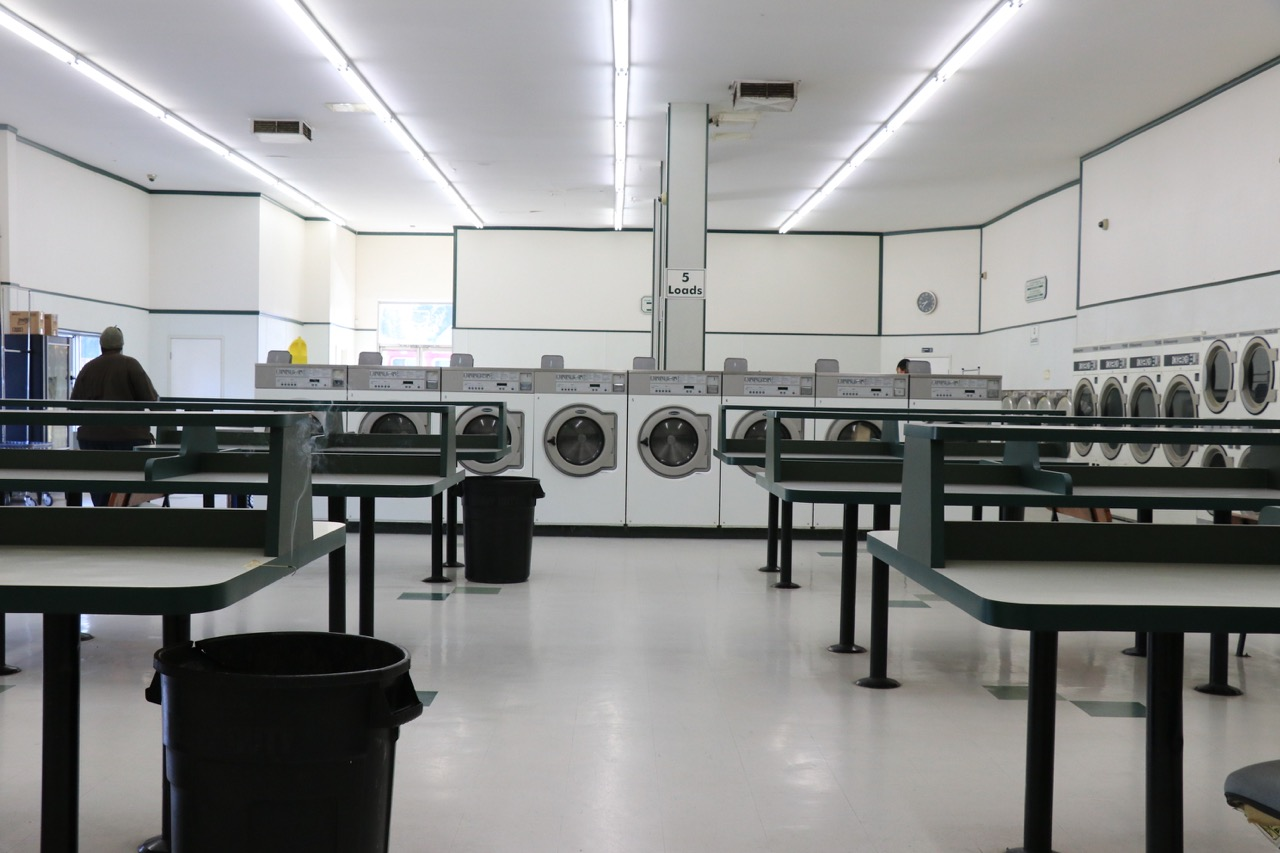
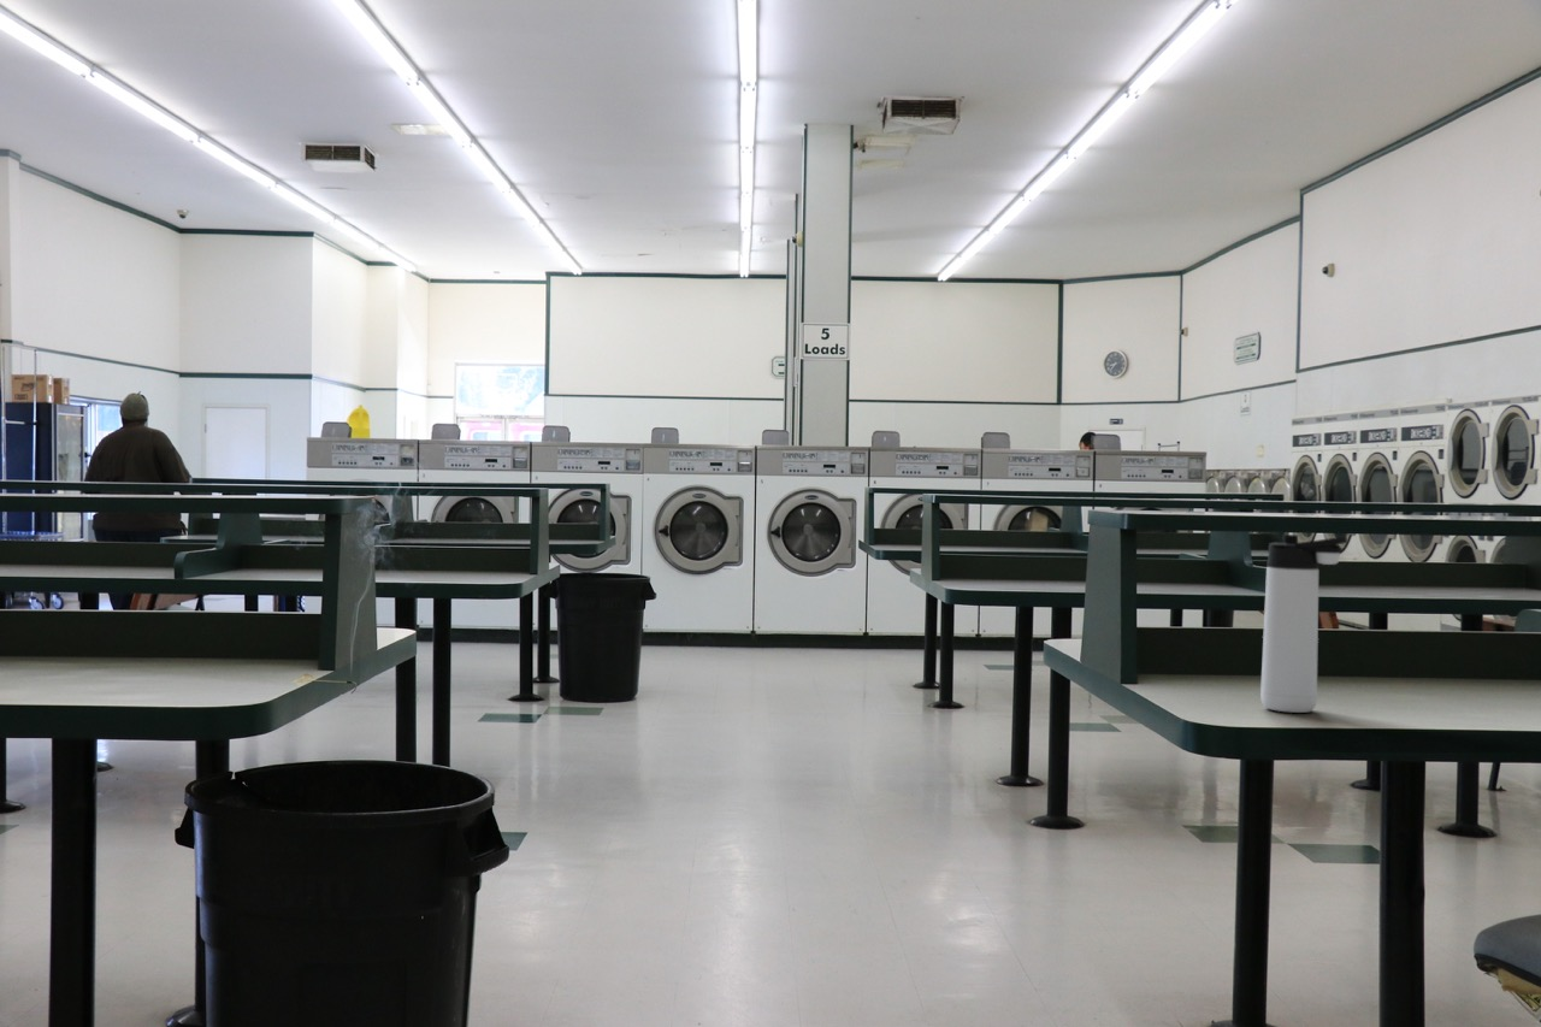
+ thermos bottle [1259,533,1348,714]
